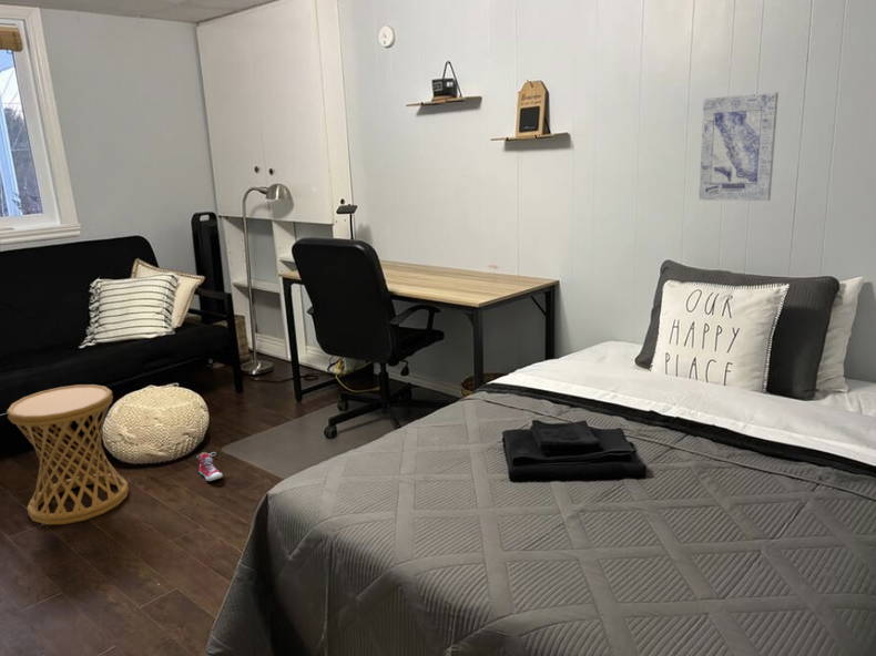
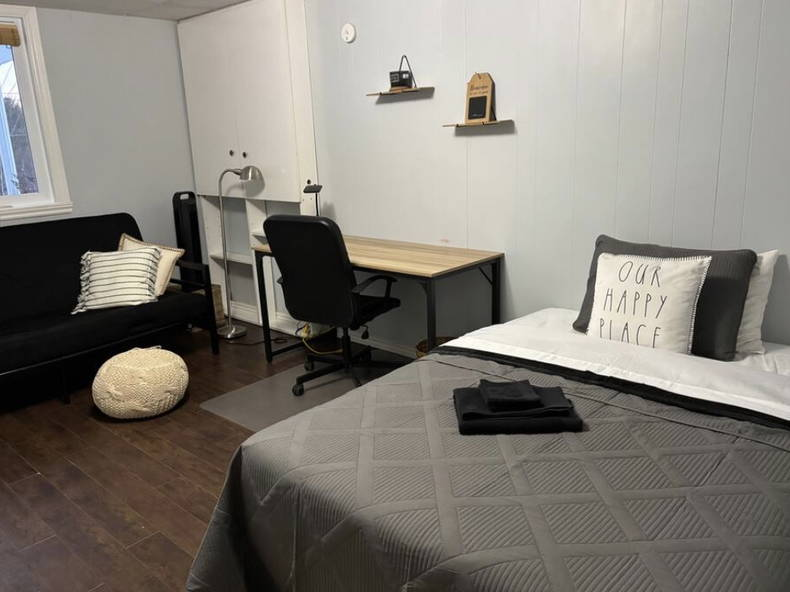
- wall art [697,91,780,202]
- side table [6,383,130,526]
- sneaker [196,451,224,482]
